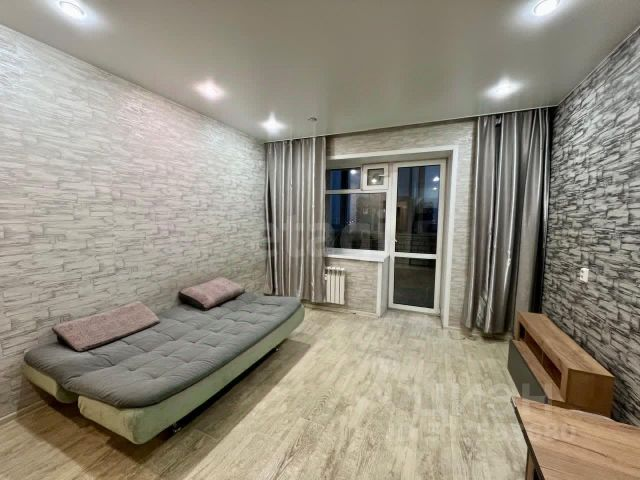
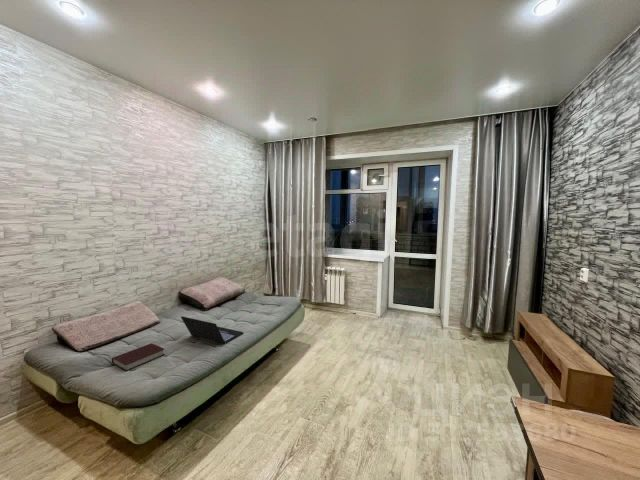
+ laptop [180,315,244,345]
+ book [111,342,165,372]
